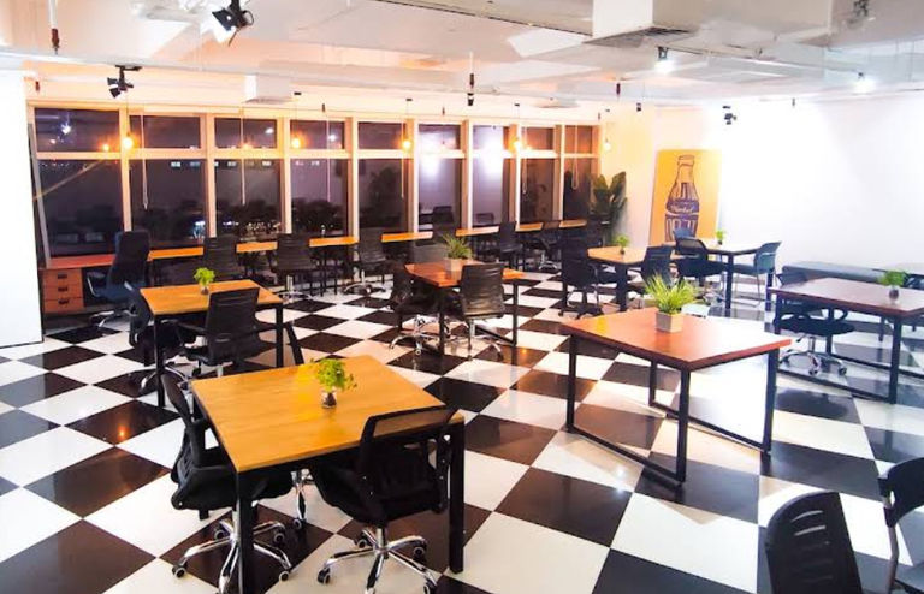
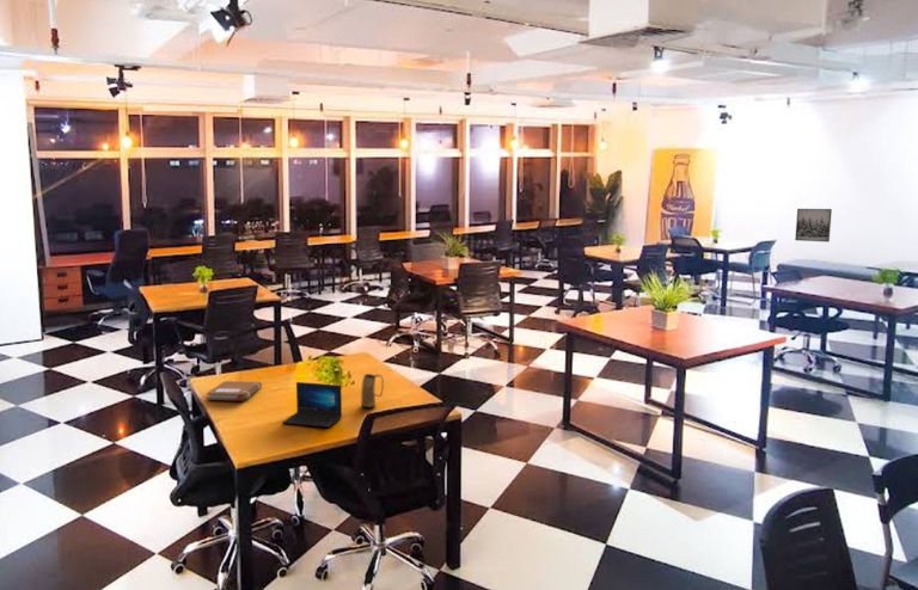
+ laptop [281,381,343,429]
+ wall art [794,208,833,242]
+ notebook [206,380,263,401]
+ mug [360,373,385,408]
